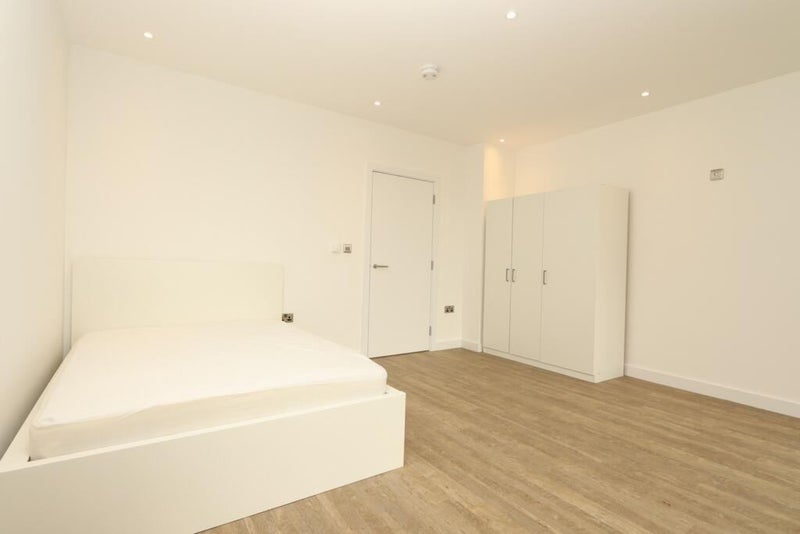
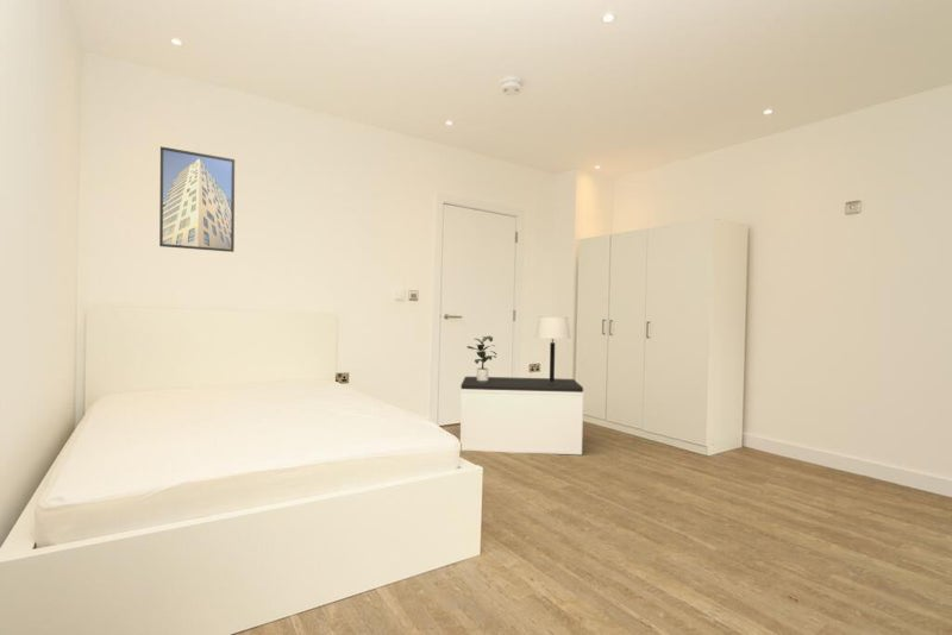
+ table lamp [533,315,572,382]
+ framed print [158,145,236,253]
+ bench [459,376,584,455]
+ potted plant [466,334,499,382]
